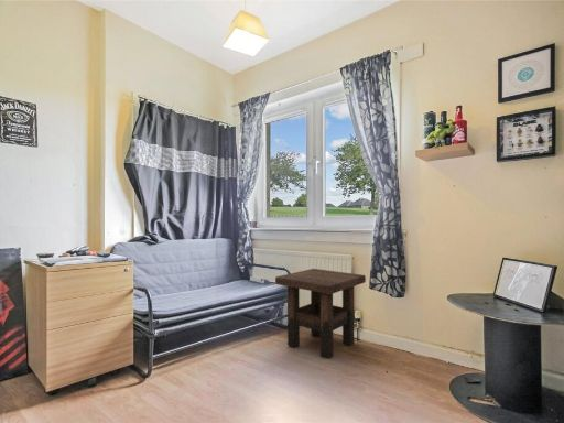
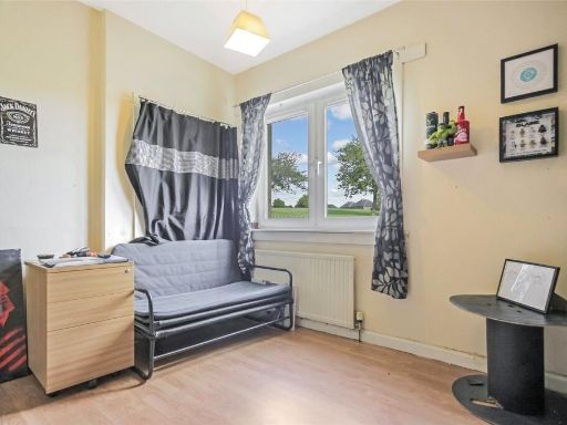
- side table [274,268,367,360]
